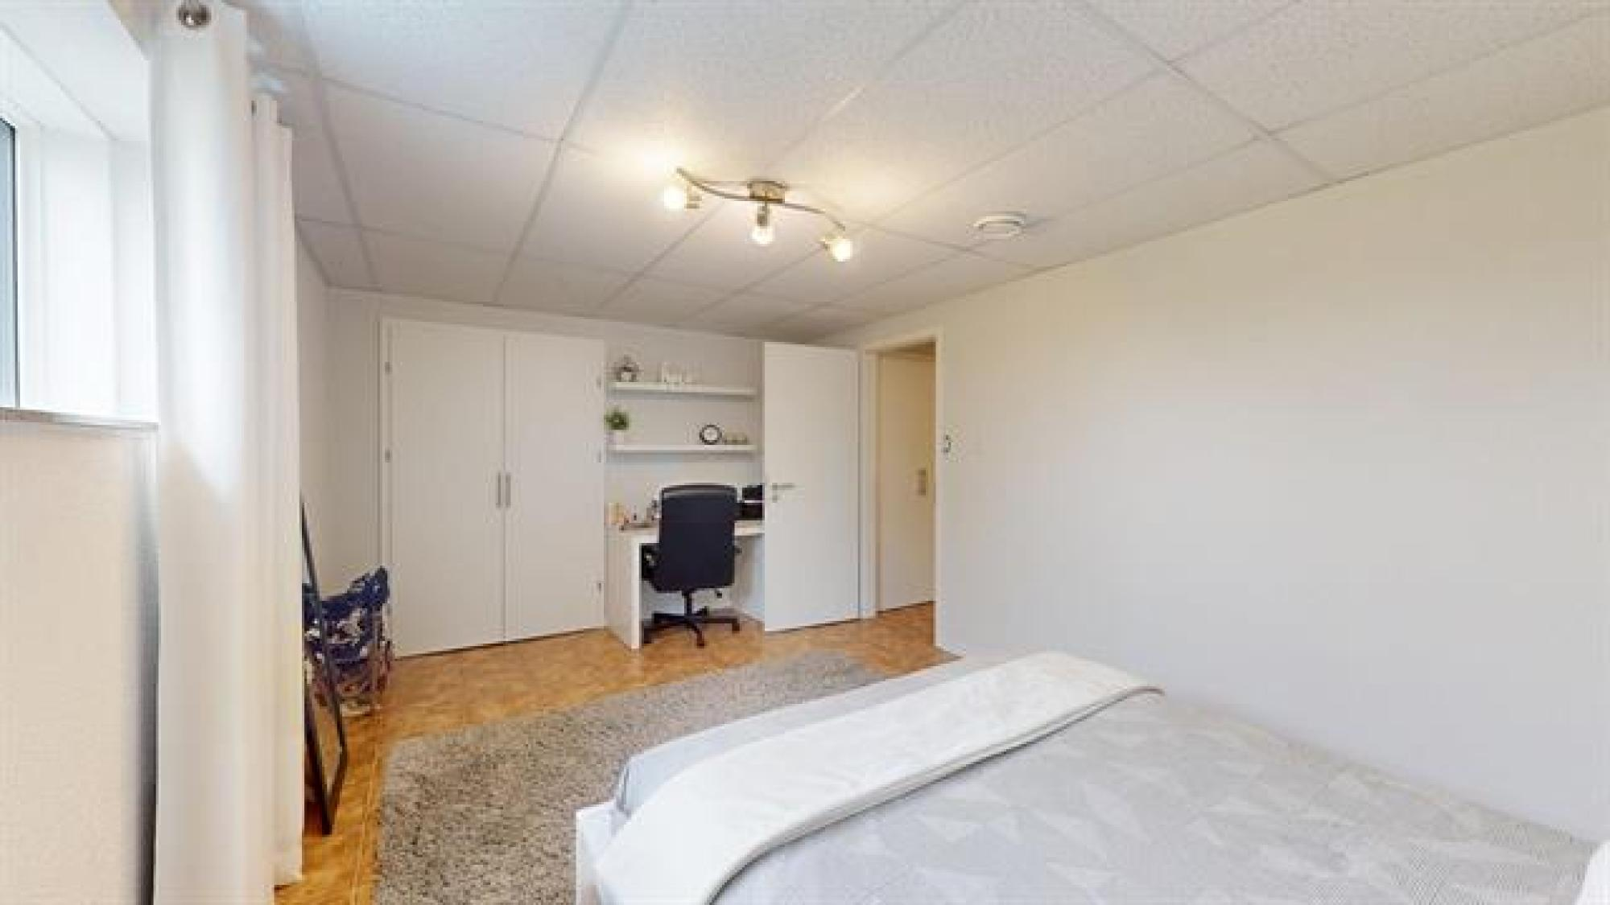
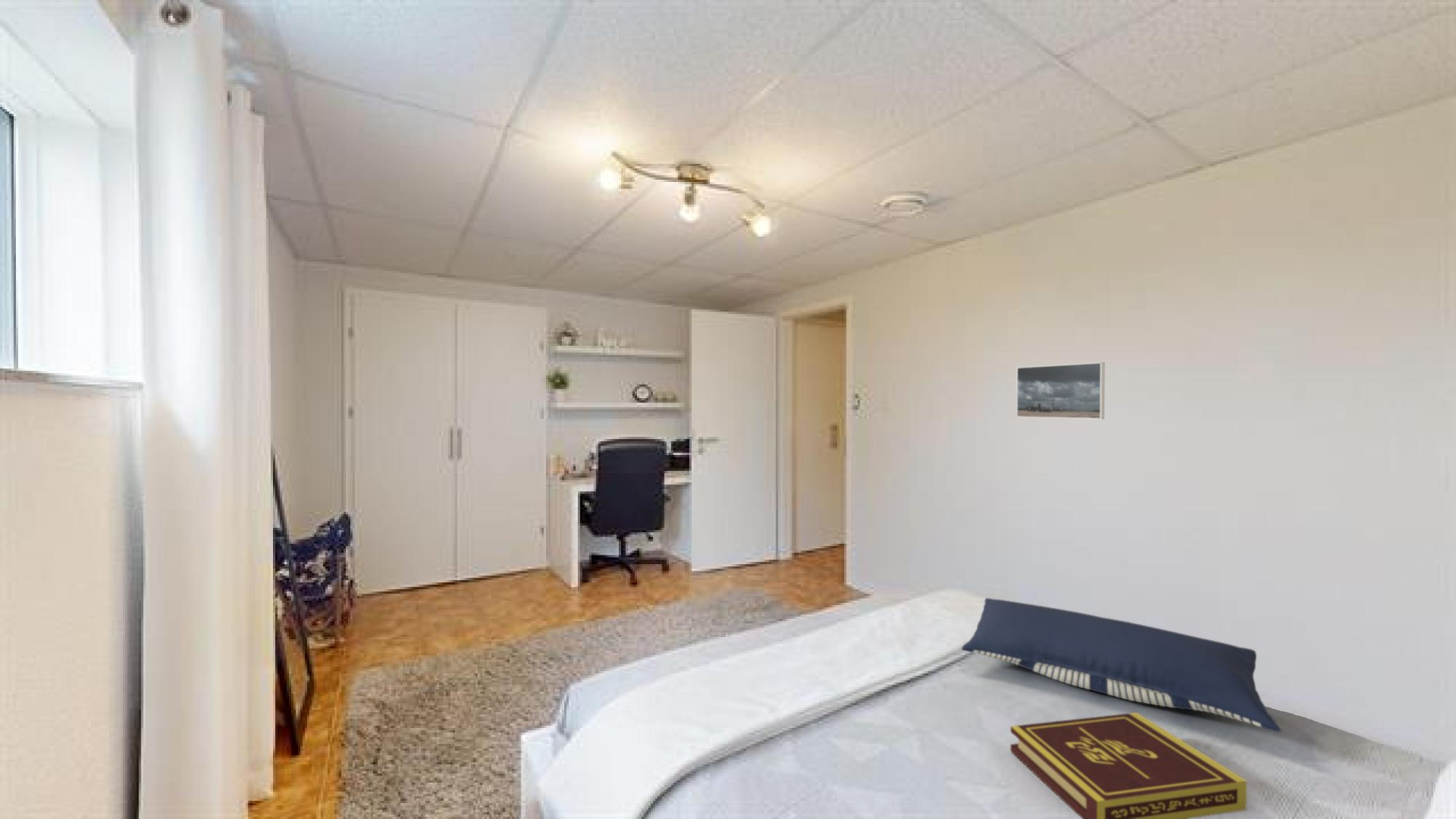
+ book [1010,712,1248,819]
+ pillow [961,597,1282,733]
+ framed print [1016,362,1105,420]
